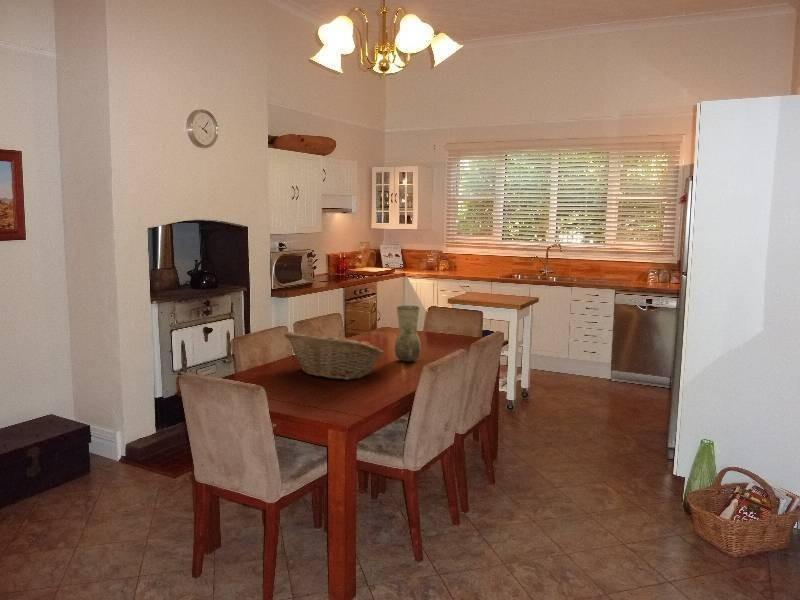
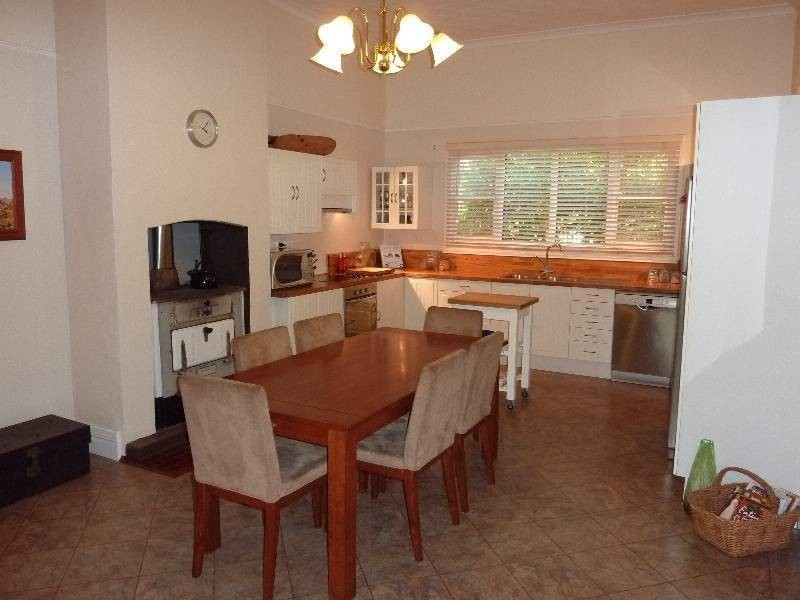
- vase [394,305,422,363]
- fruit basket [283,331,385,381]
